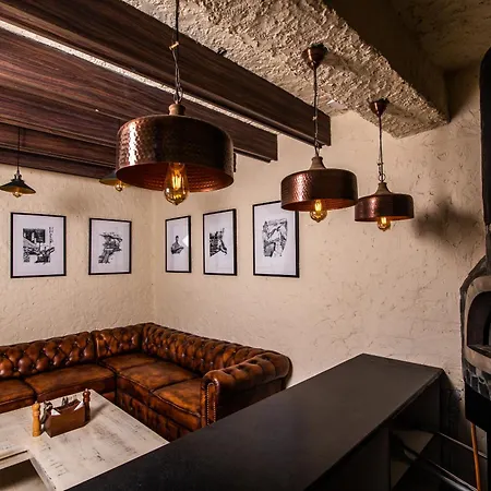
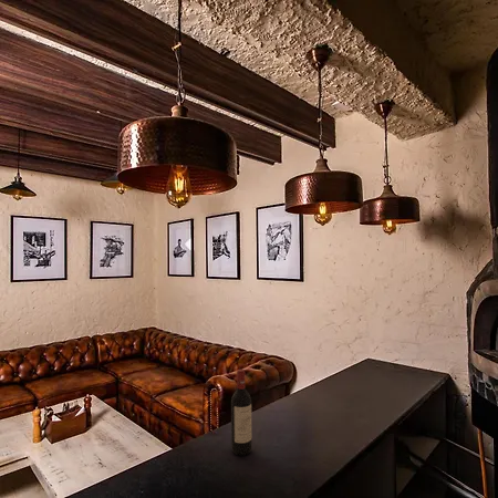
+ wine bottle [230,369,252,457]
